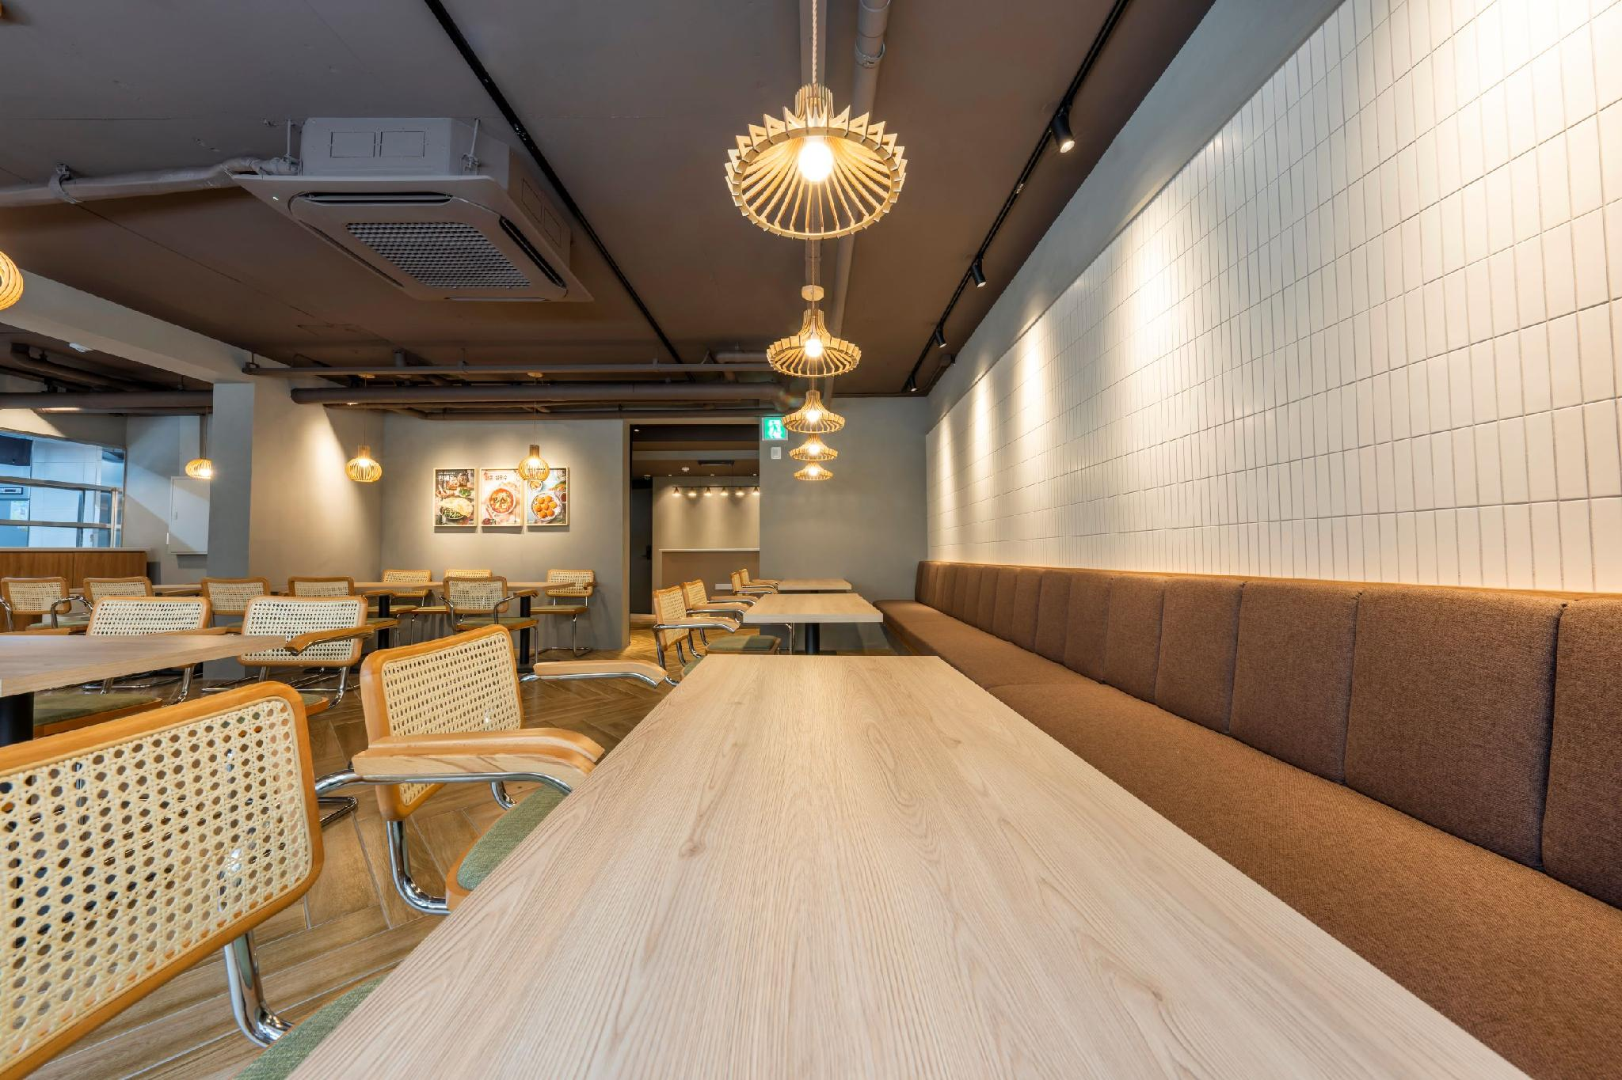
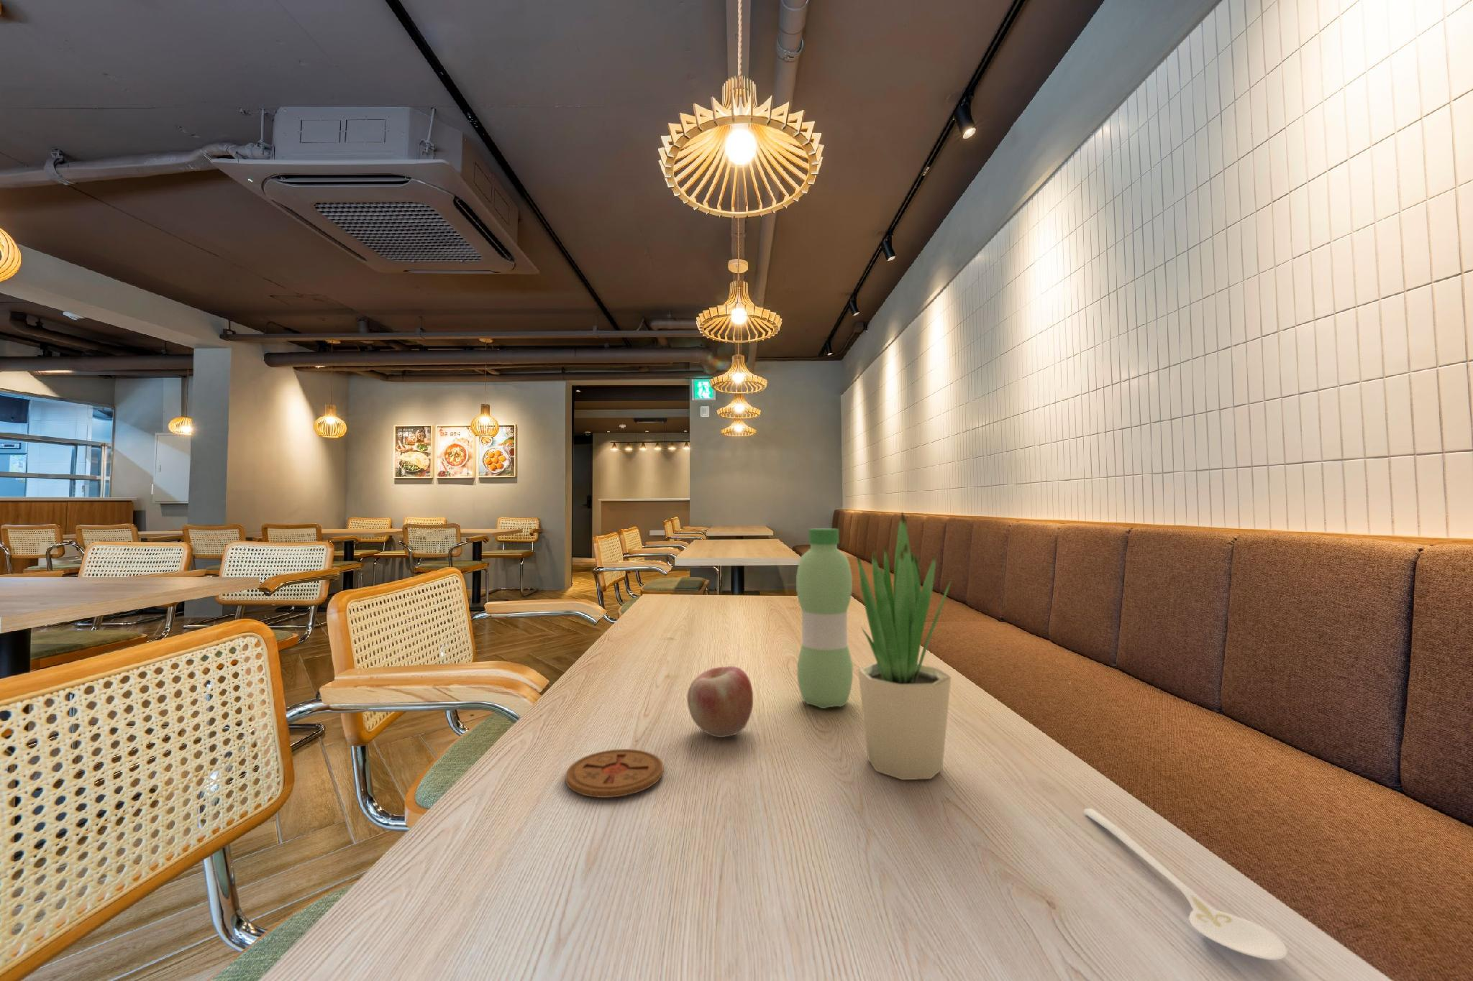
+ coaster [565,748,664,798]
+ water bottle [795,528,854,709]
+ apple [687,666,753,738]
+ stirrer [1083,808,1288,961]
+ potted plant [856,510,954,781]
